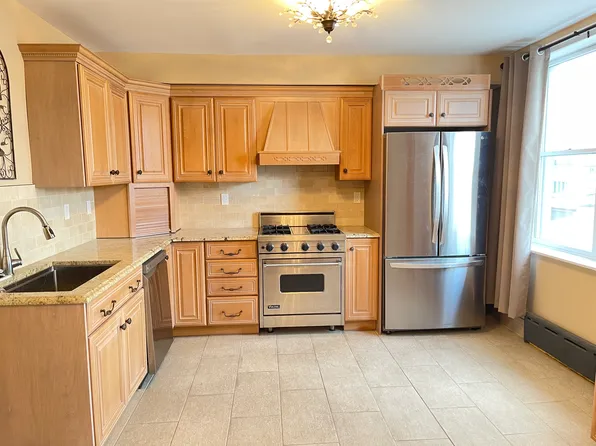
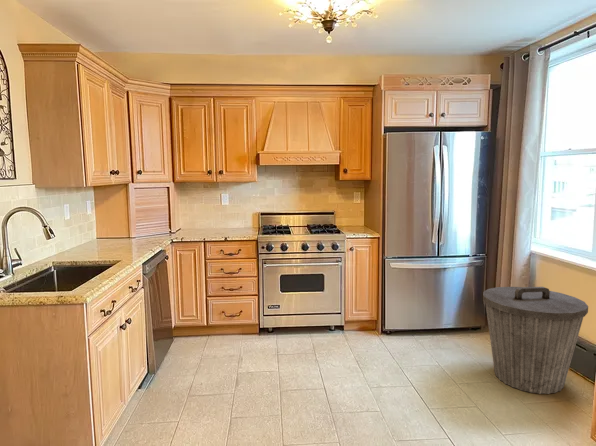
+ trash can [482,286,589,395]
